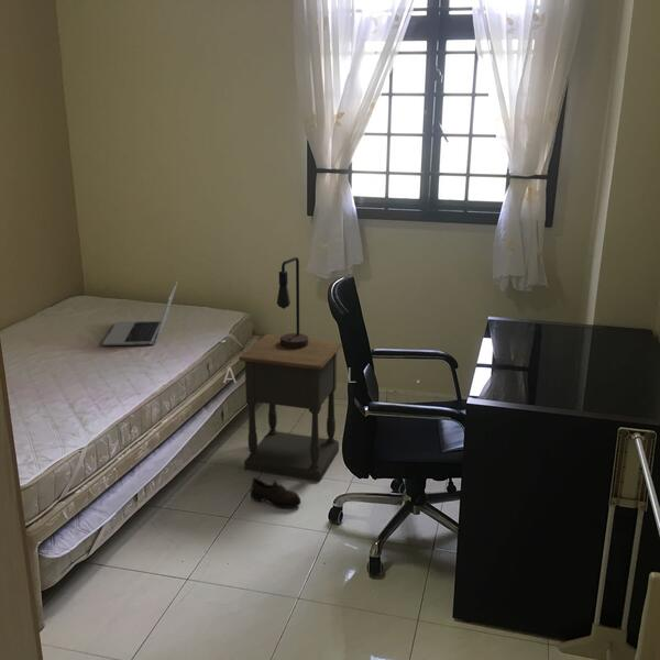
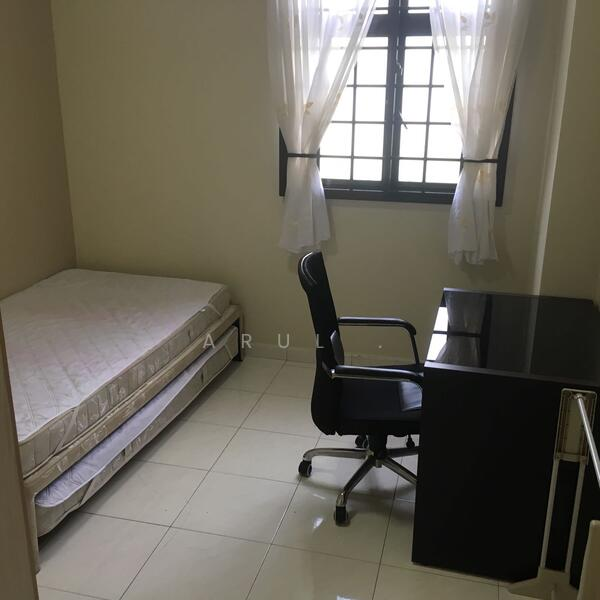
- shoe [250,476,302,509]
- nightstand [238,333,343,483]
- laptop [101,279,179,346]
- table lamp [276,256,309,349]
